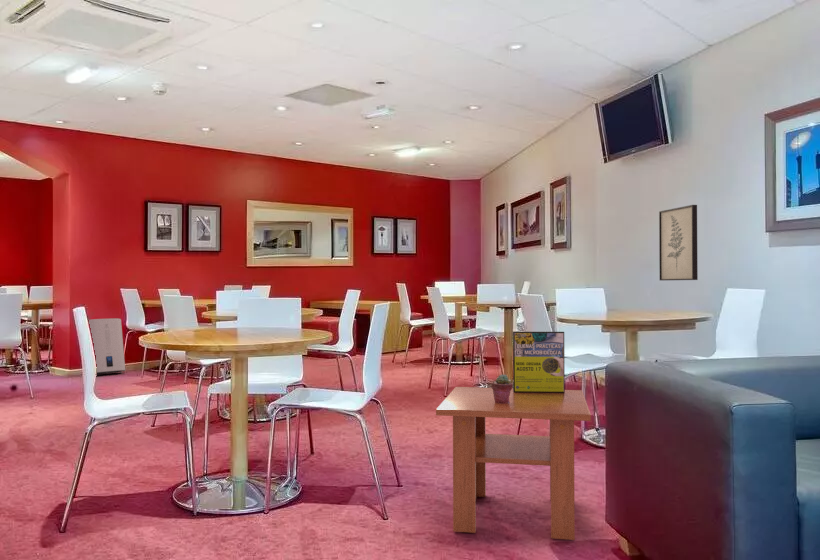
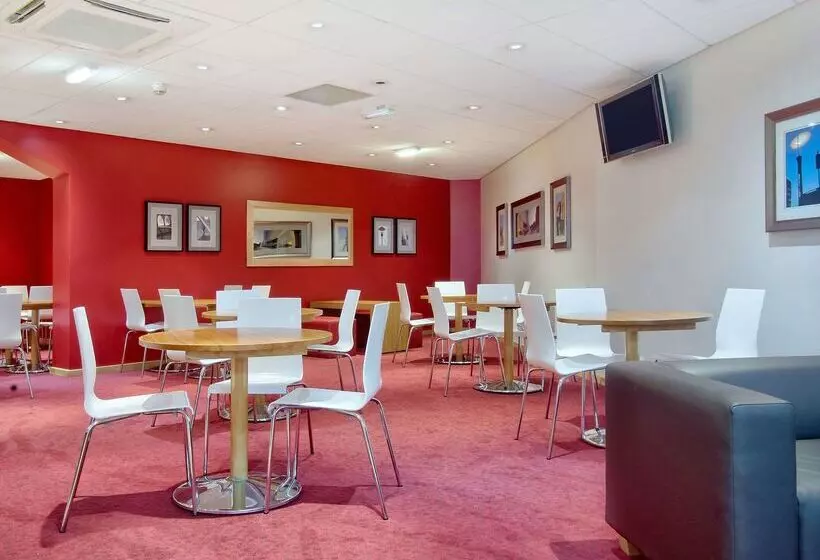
- water heater [88,317,126,375]
- wall art [658,204,699,281]
- potted succulent [490,373,513,404]
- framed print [512,331,566,393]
- coffee table [435,386,592,541]
